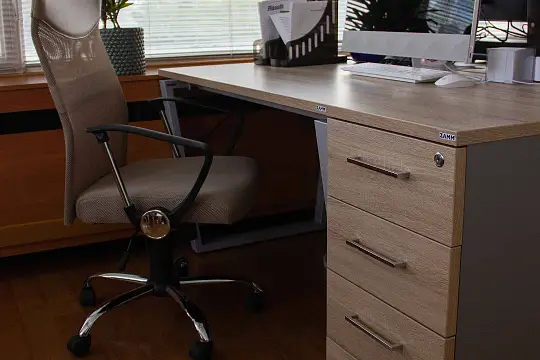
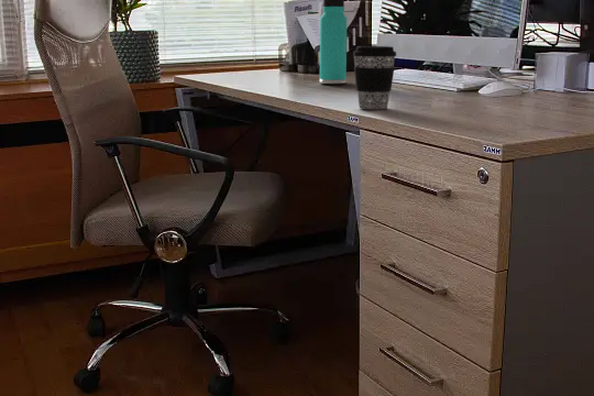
+ coffee cup [352,45,397,110]
+ thermos bottle [319,0,348,85]
